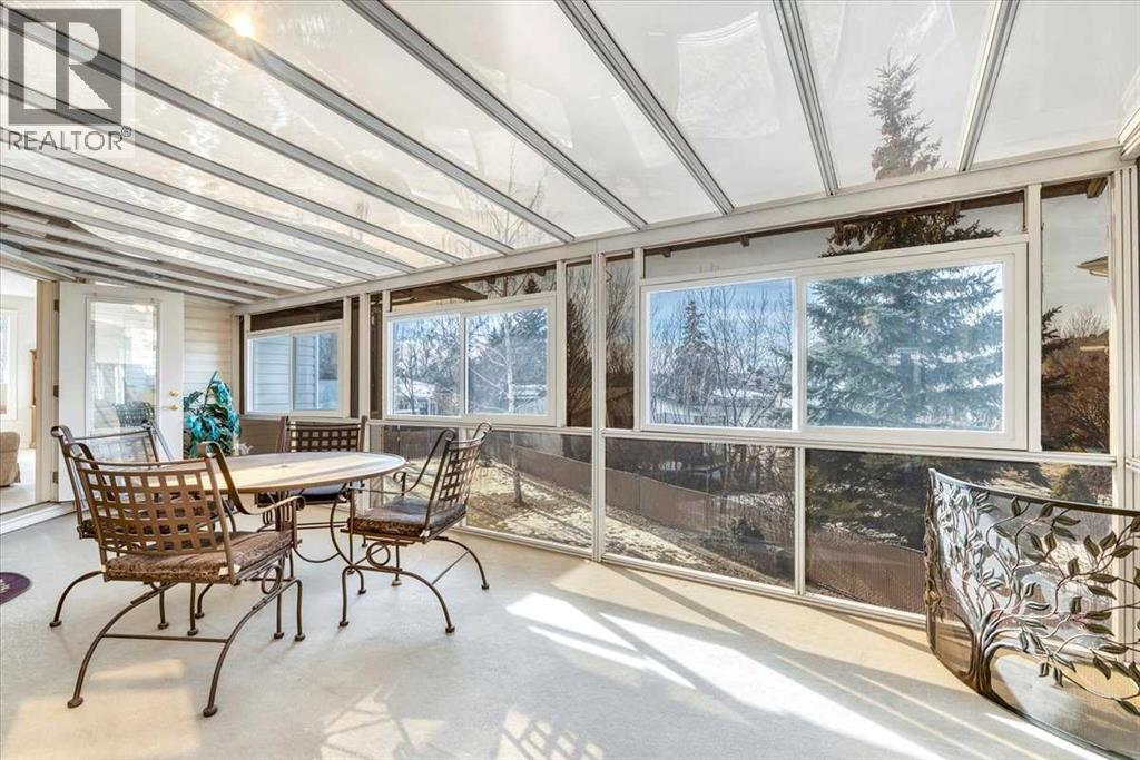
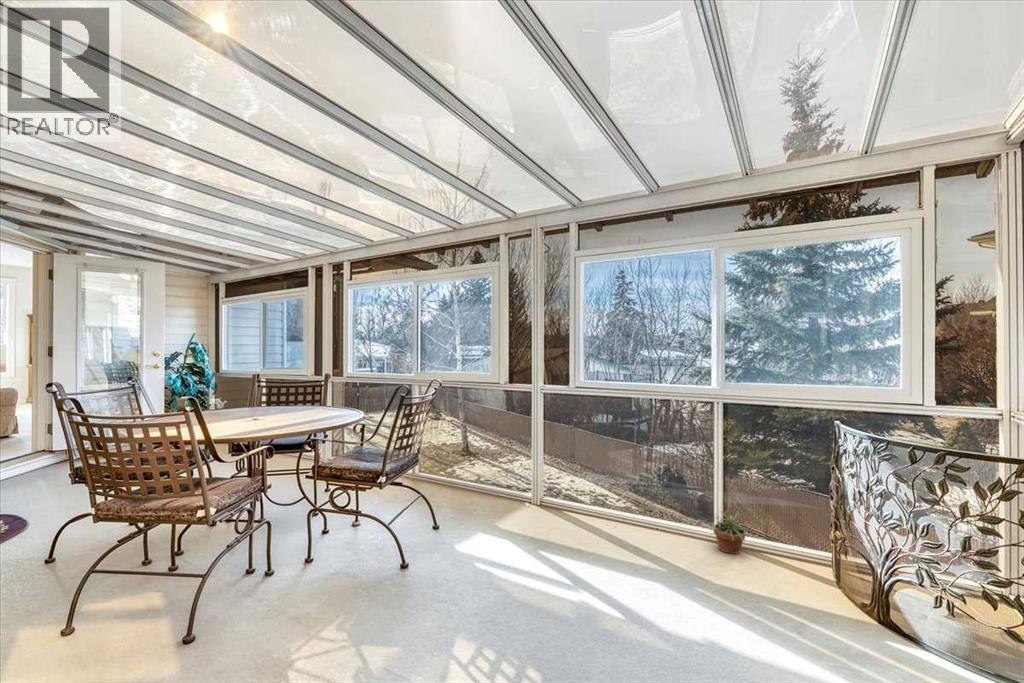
+ potted plant [707,510,752,555]
